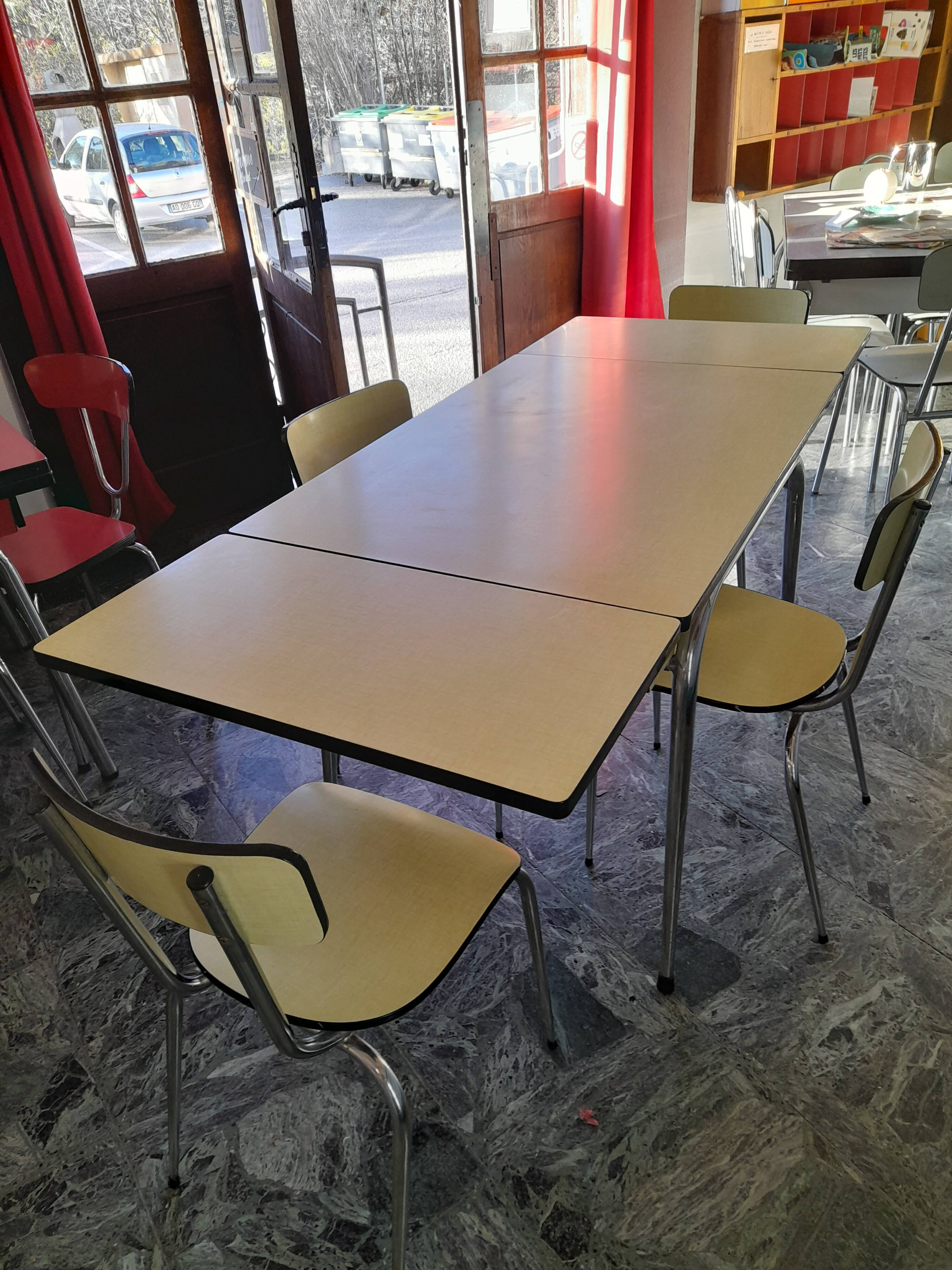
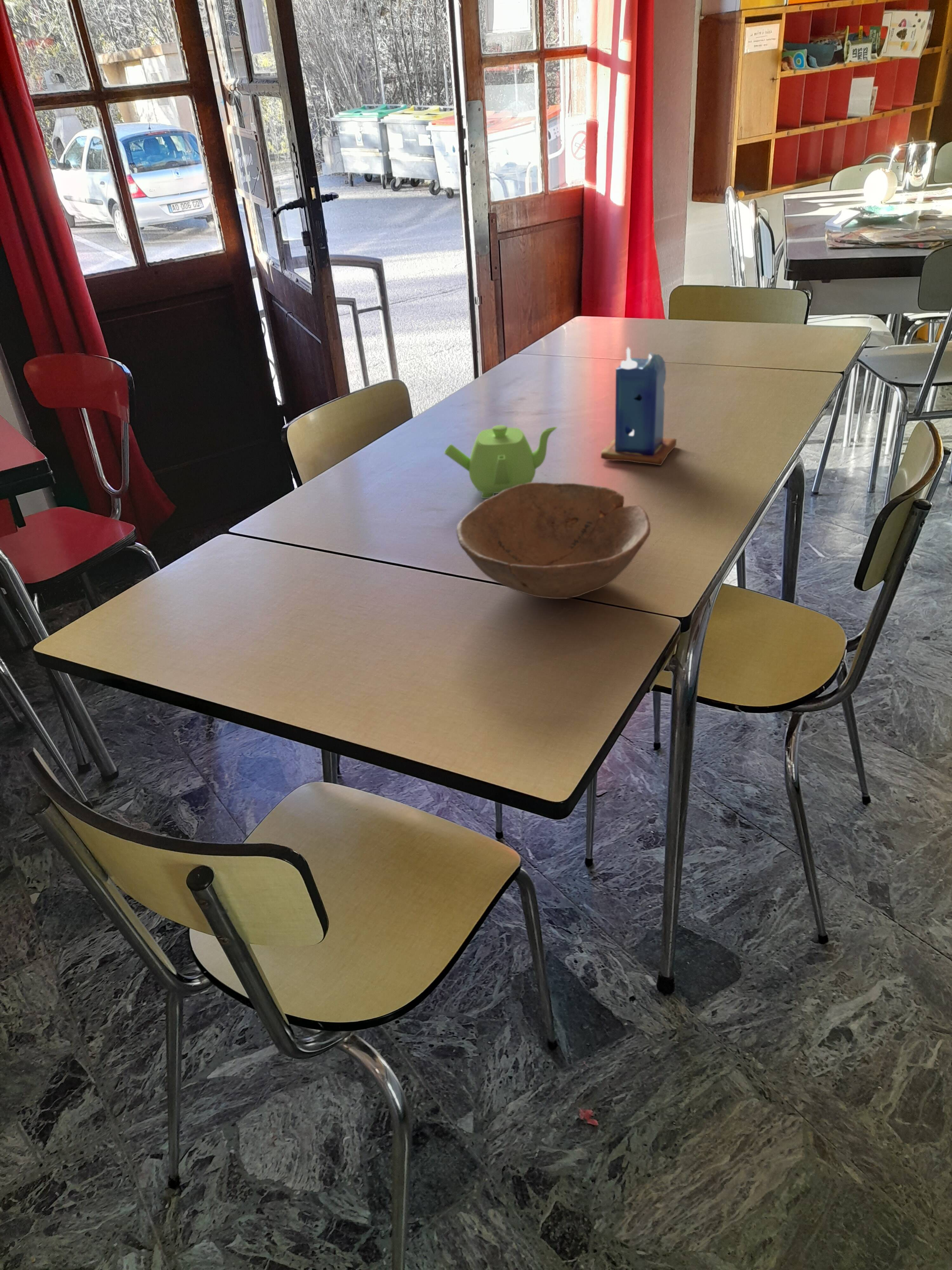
+ candle [600,347,677,466]
+ teapot [444,425,558,499]
+ bowl [456,482,651,599]
